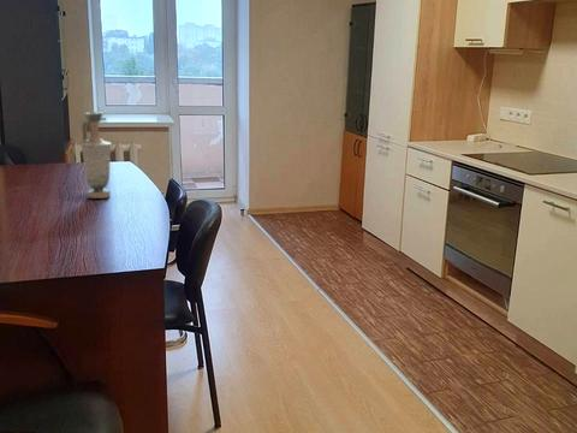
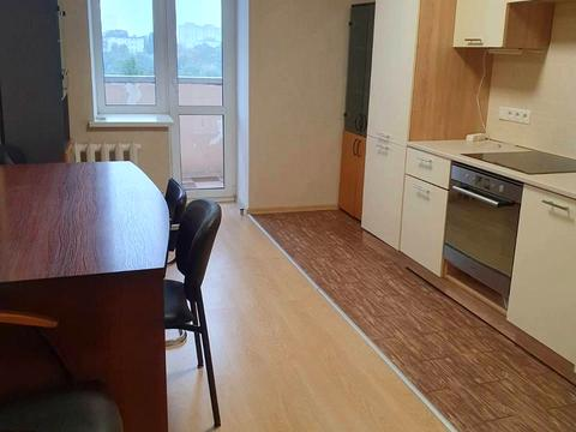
- vase [79,111,113,200]
